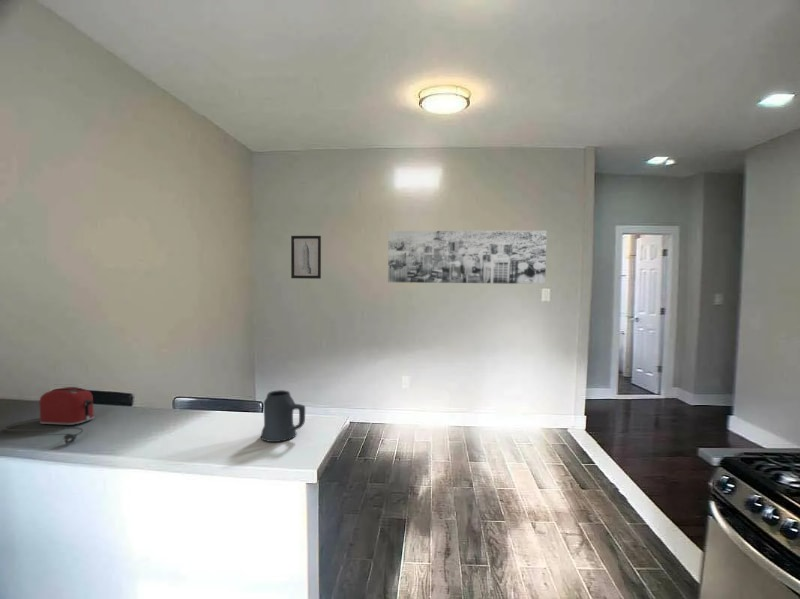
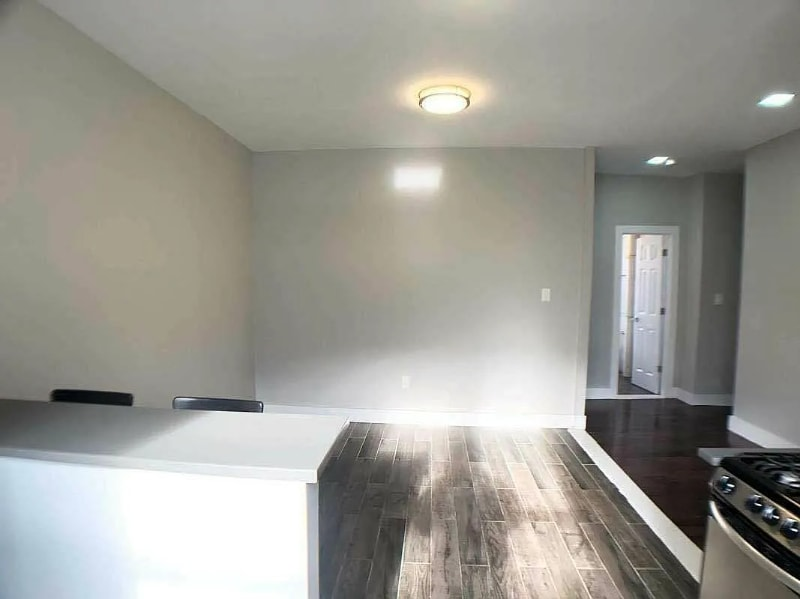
- toaster [3,386,95,445]
- mug [260,389,306,443]
- wall art [387,230,547,285]
- wall art [290,235,322,280]
